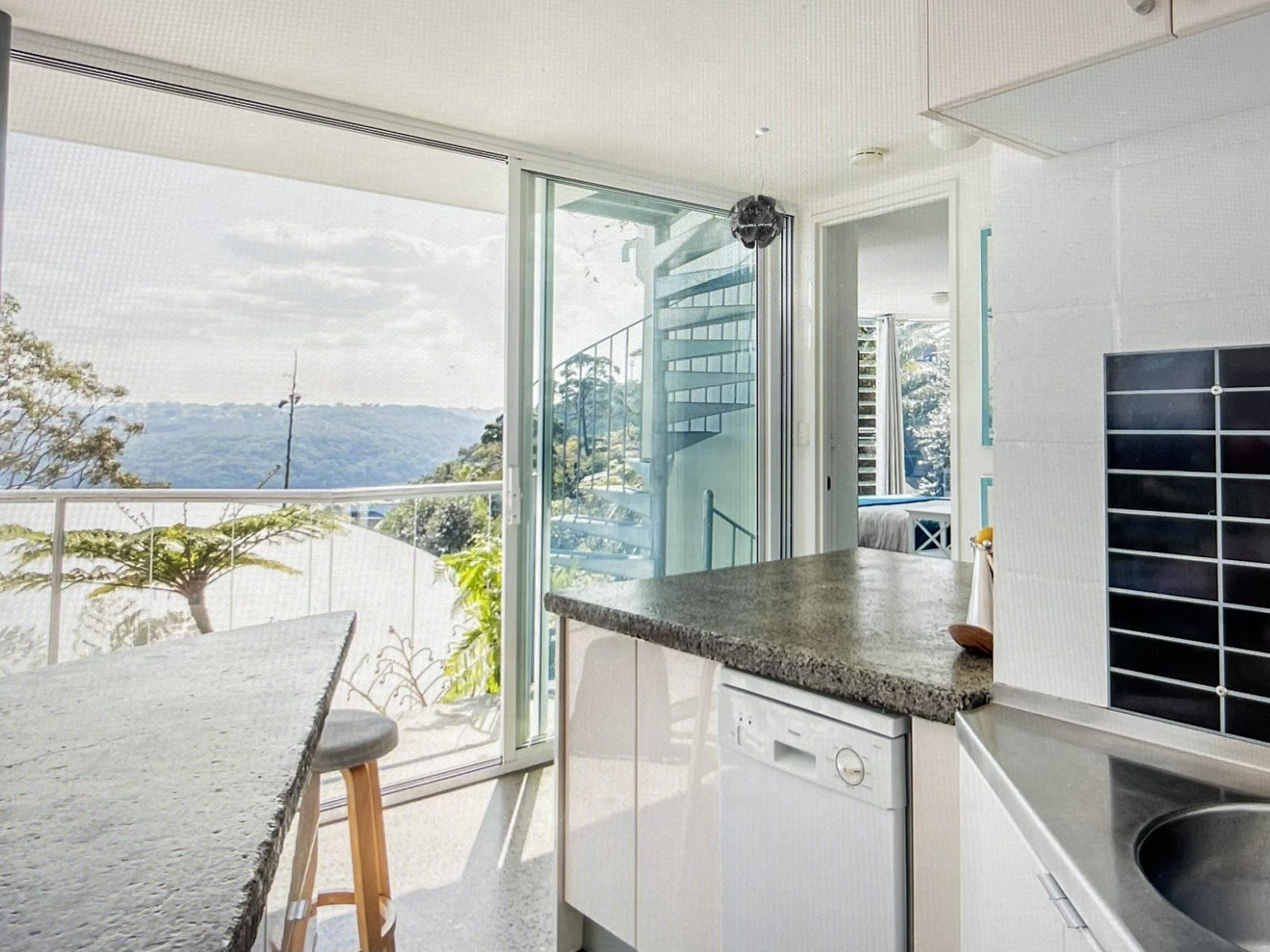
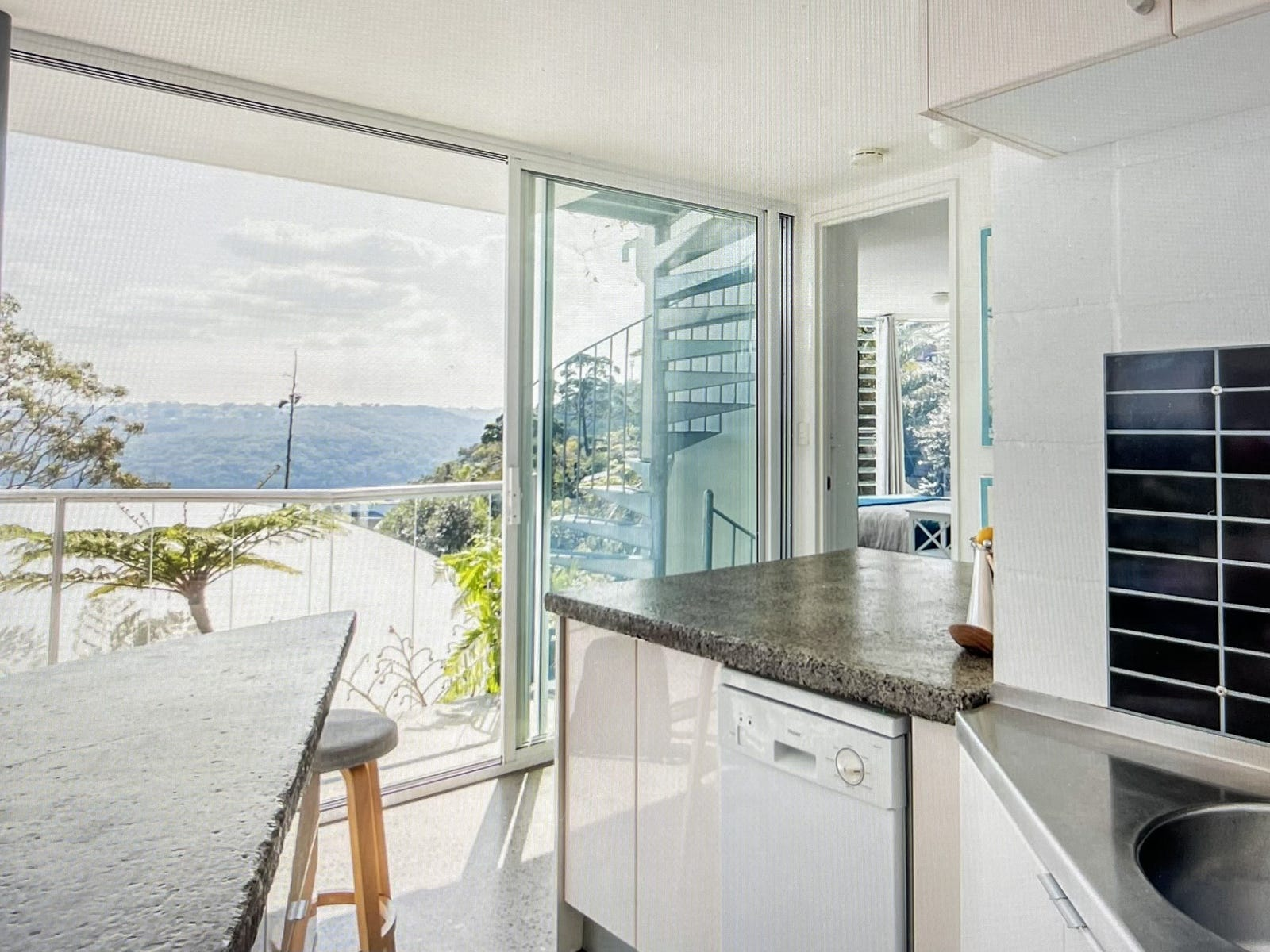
- pendant light [726,127,787,250]
